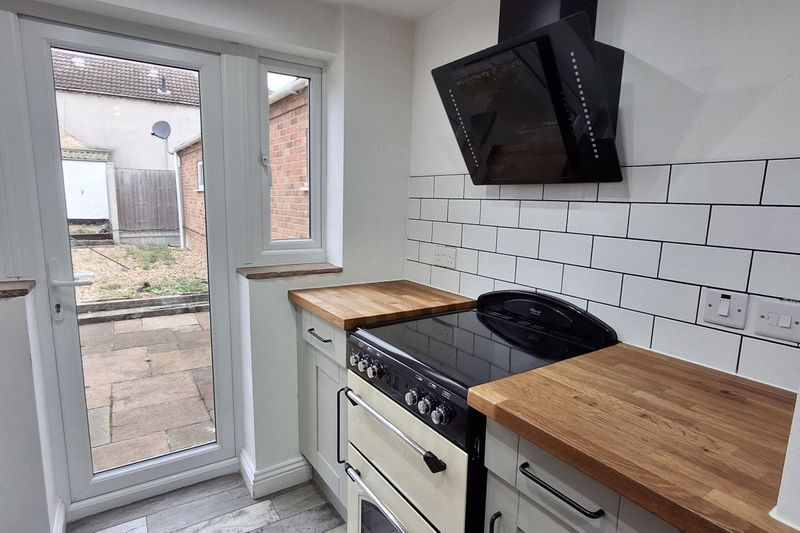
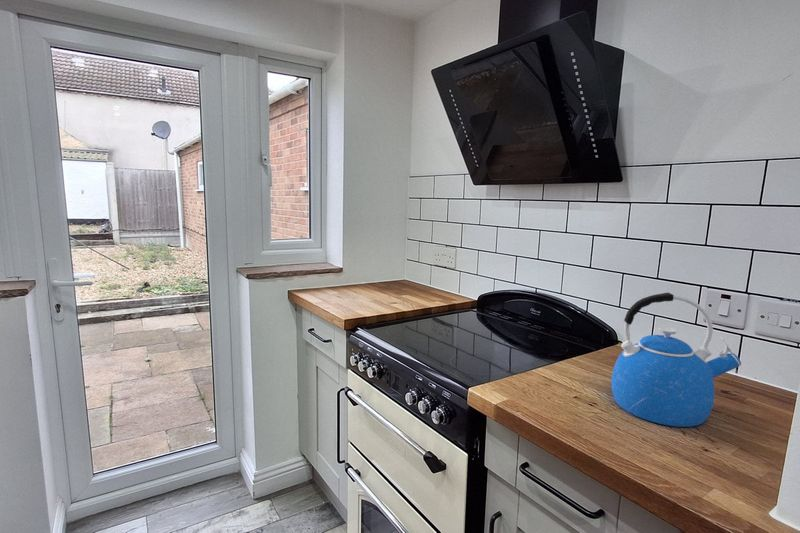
+ kettle [611,292,742,428]
